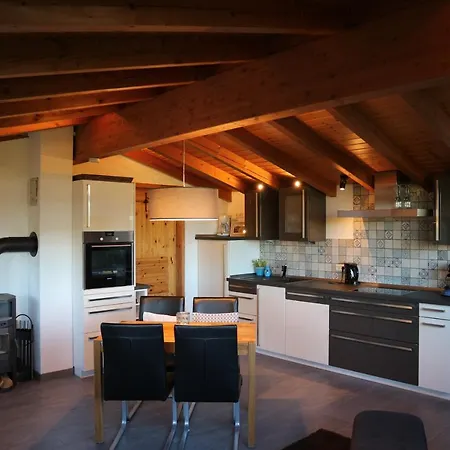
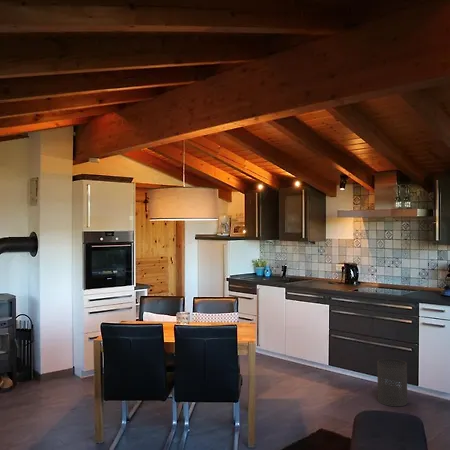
+ trash can [376,358,408,407]
